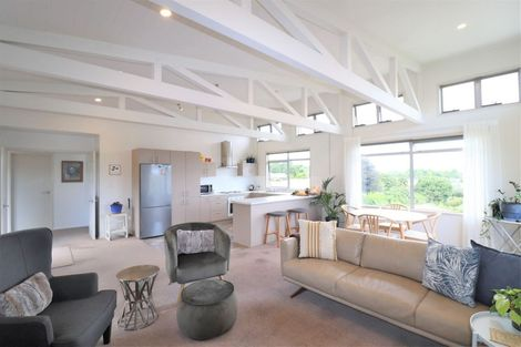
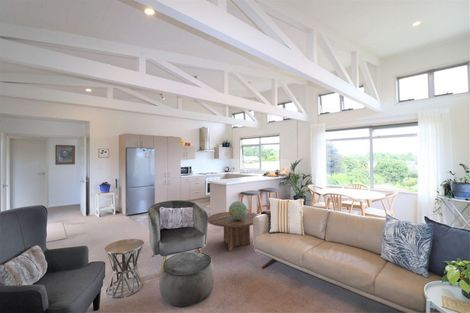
+ coffee table [207,211,258,252]
+ decorative globe [228,200,248,220]
